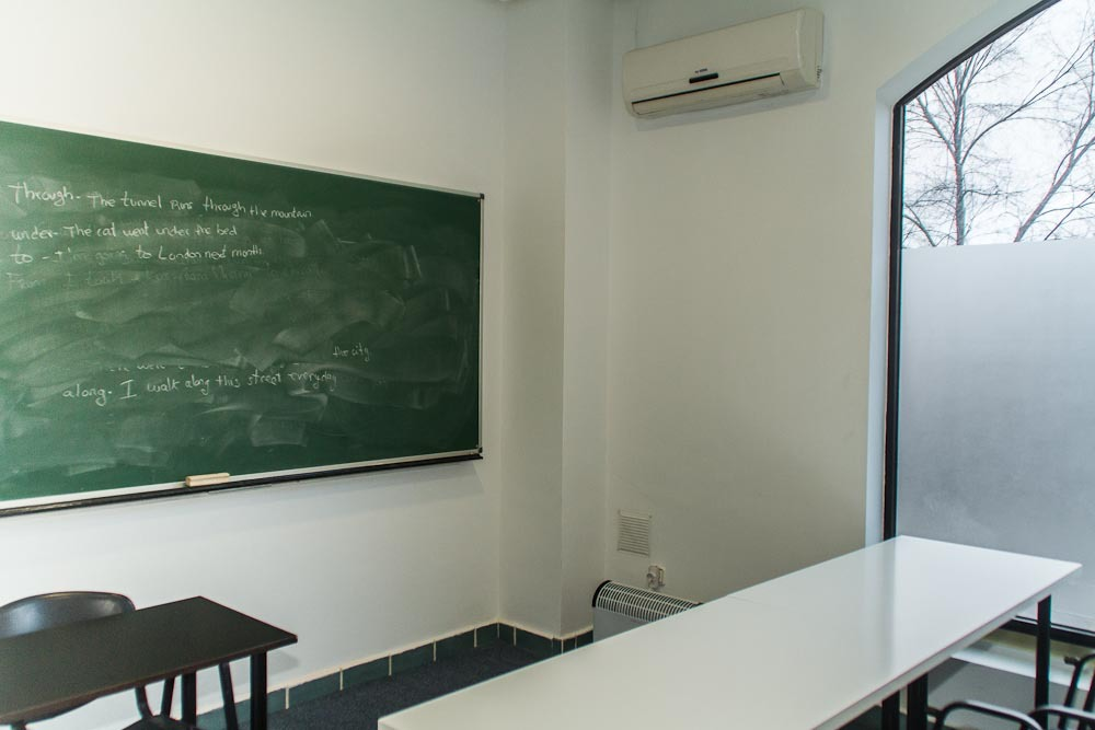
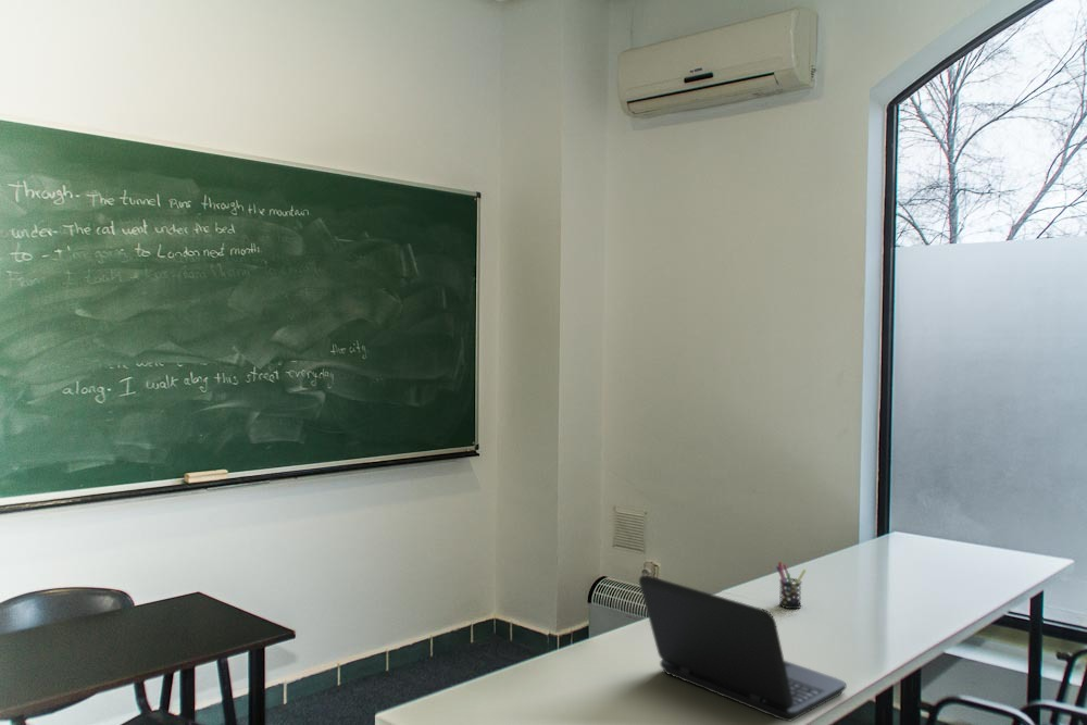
+ pen holder [775,561,807,610]
+ laptop [638,574,848,723]
